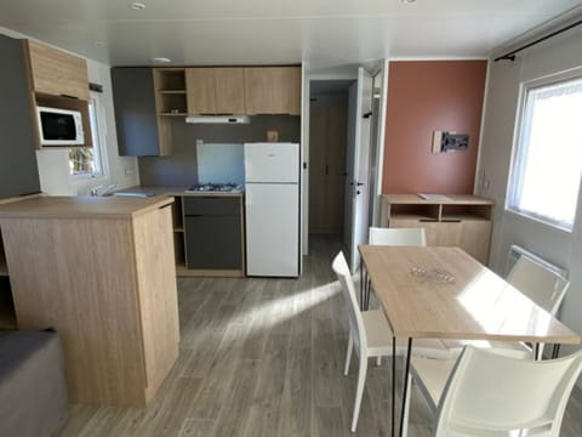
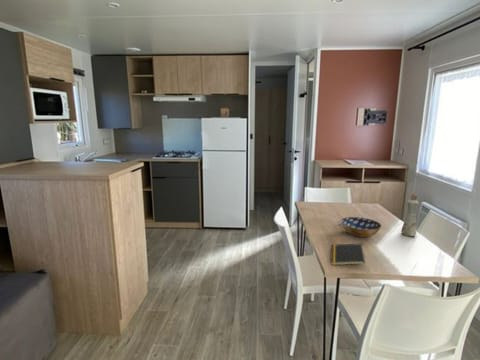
+ bottle [400,193,419,237]
+ bowl [339,216,383,238]
+ notepad [330,242,366,266]
